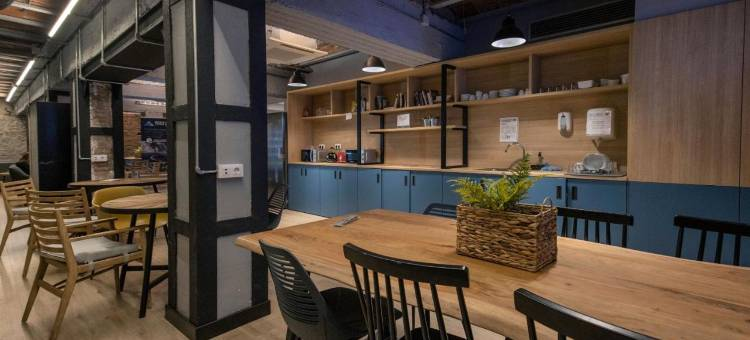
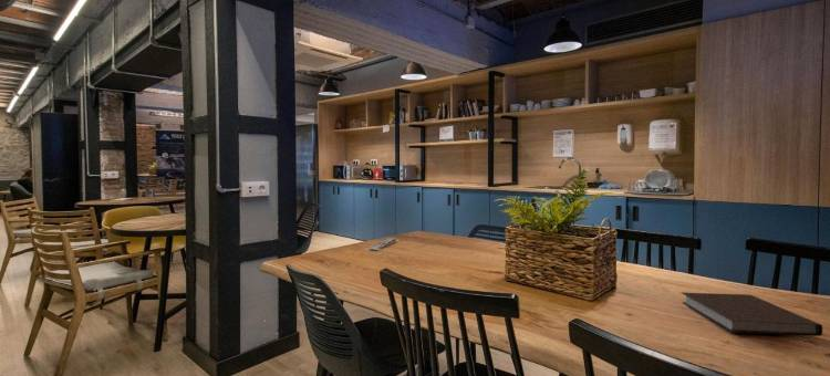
+ notebook [679,291,823,337]
